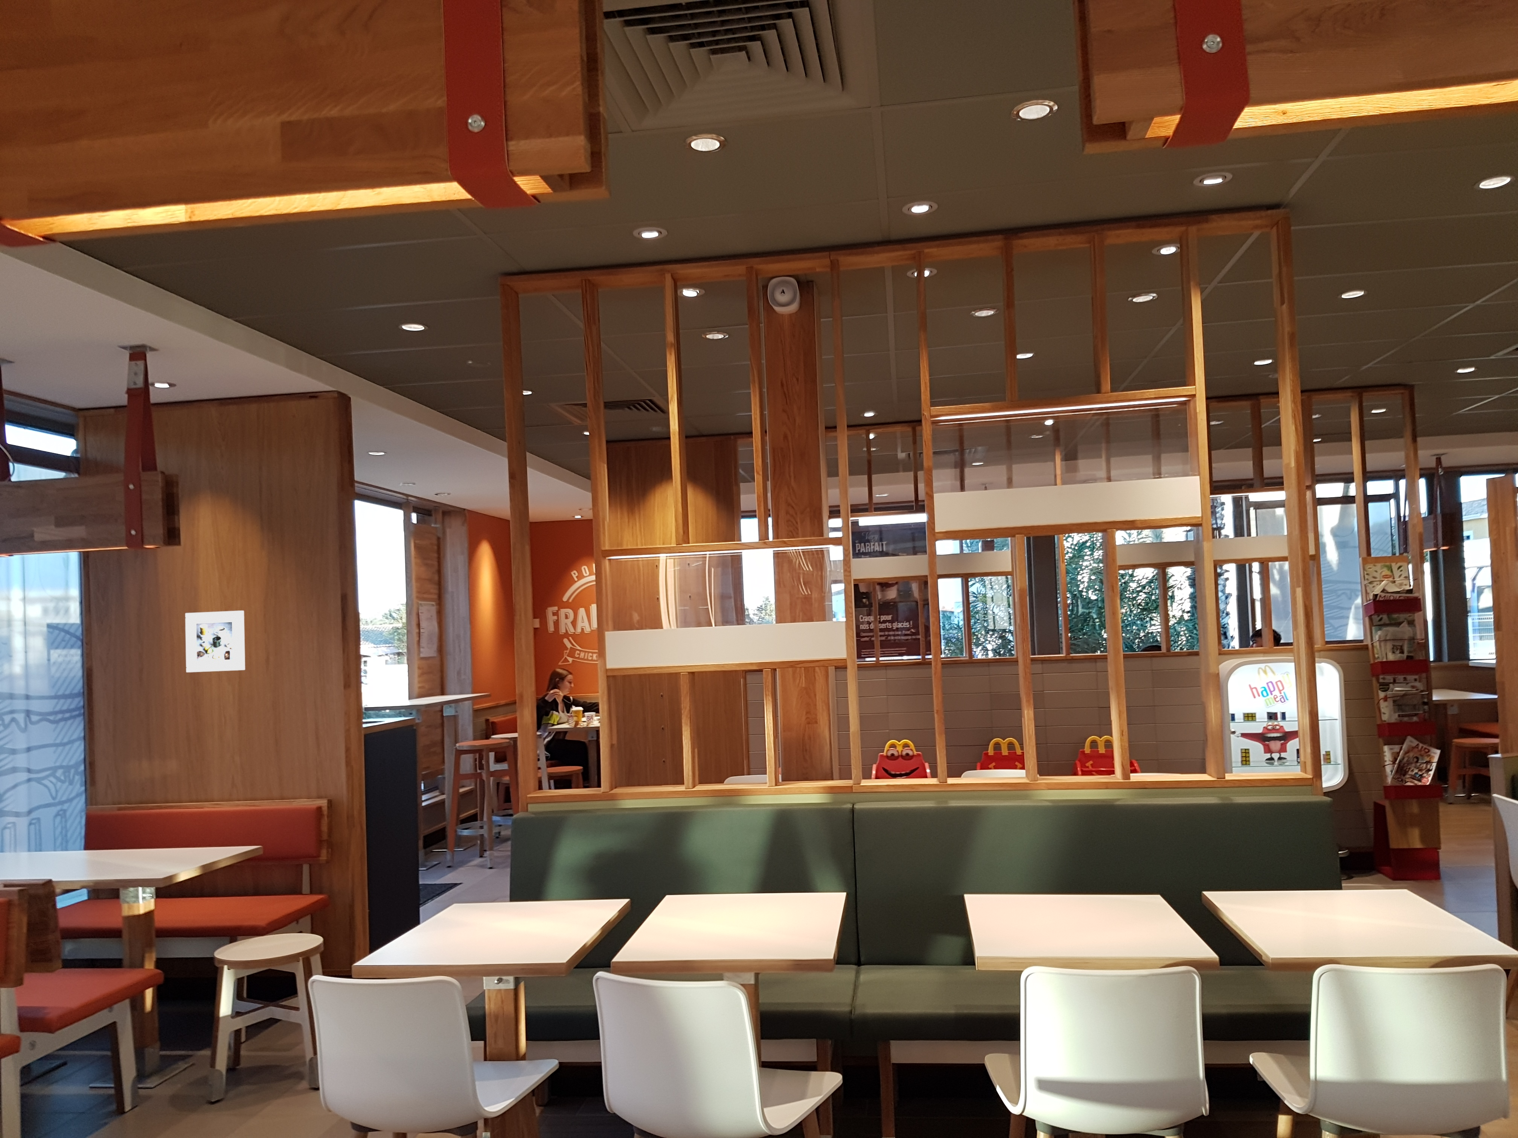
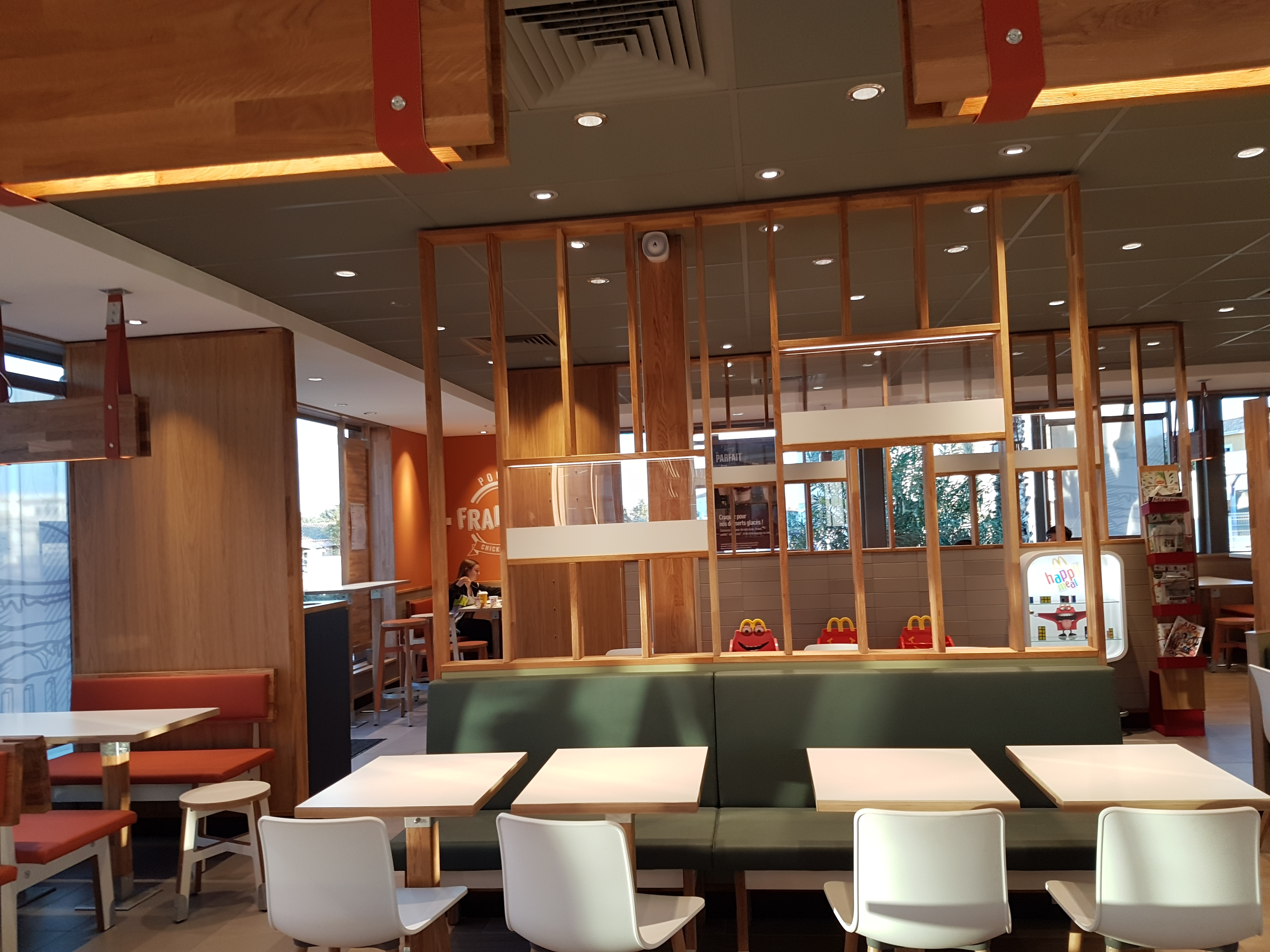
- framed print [185,610,245,673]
